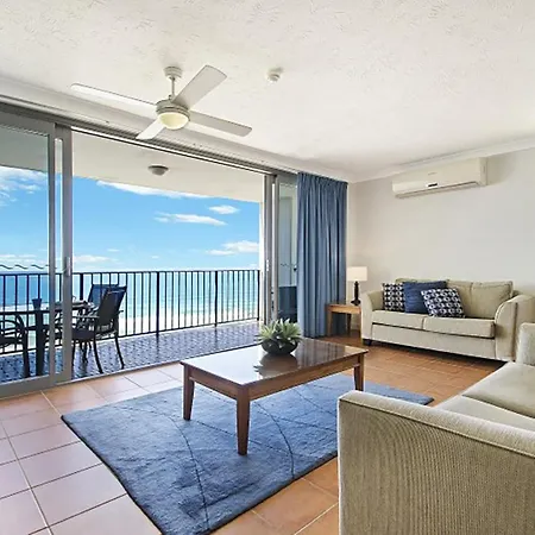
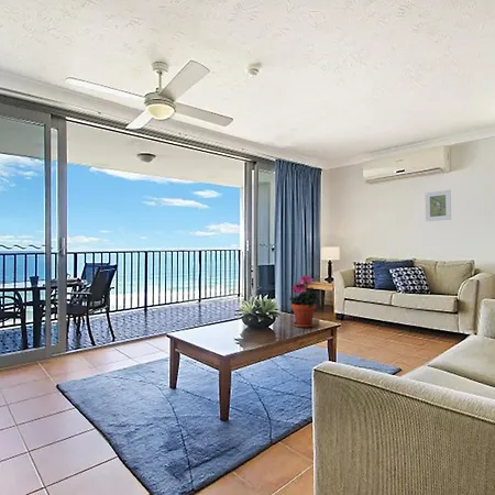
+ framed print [425,189,452,222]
+ potted plant [288,274,320,329]
